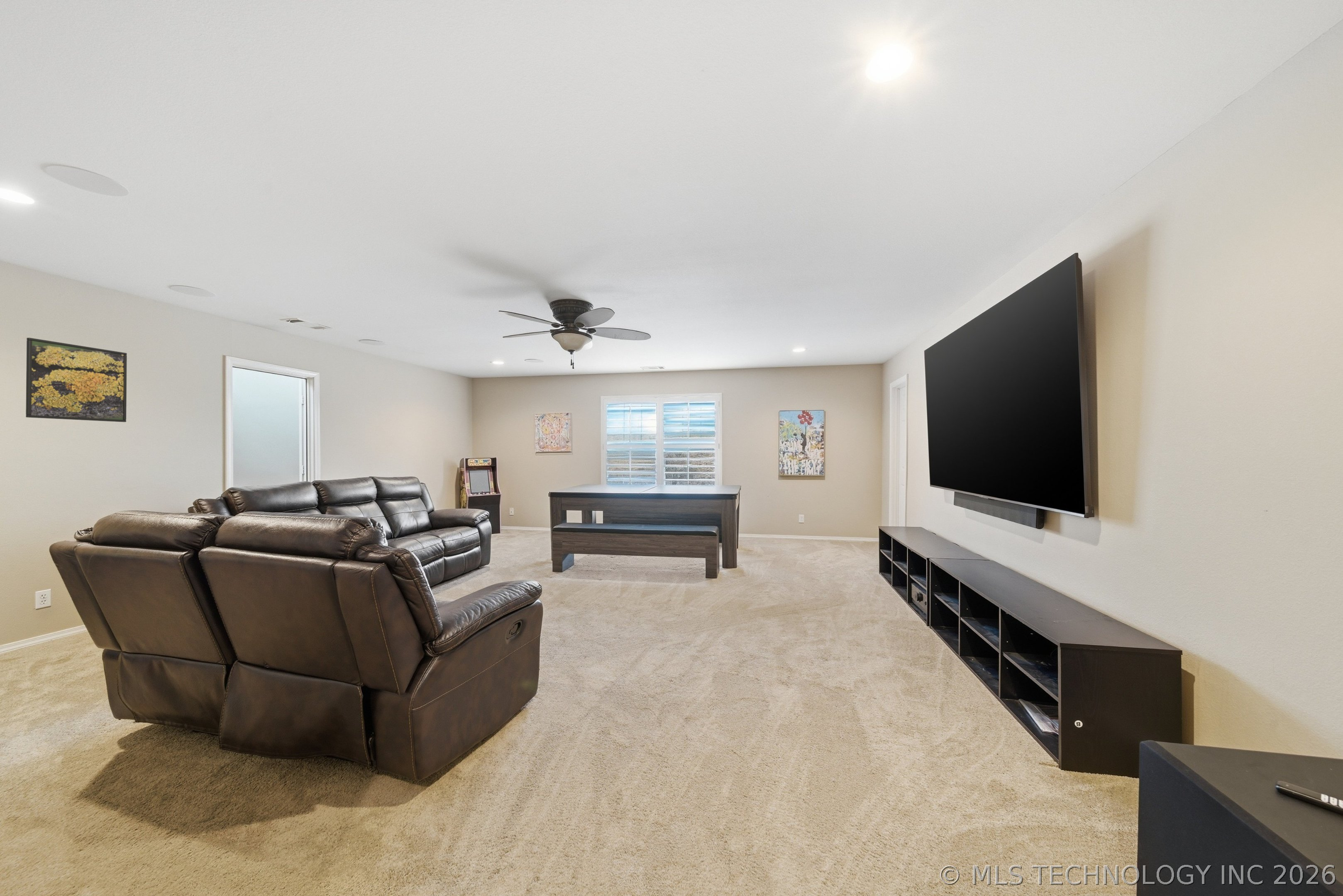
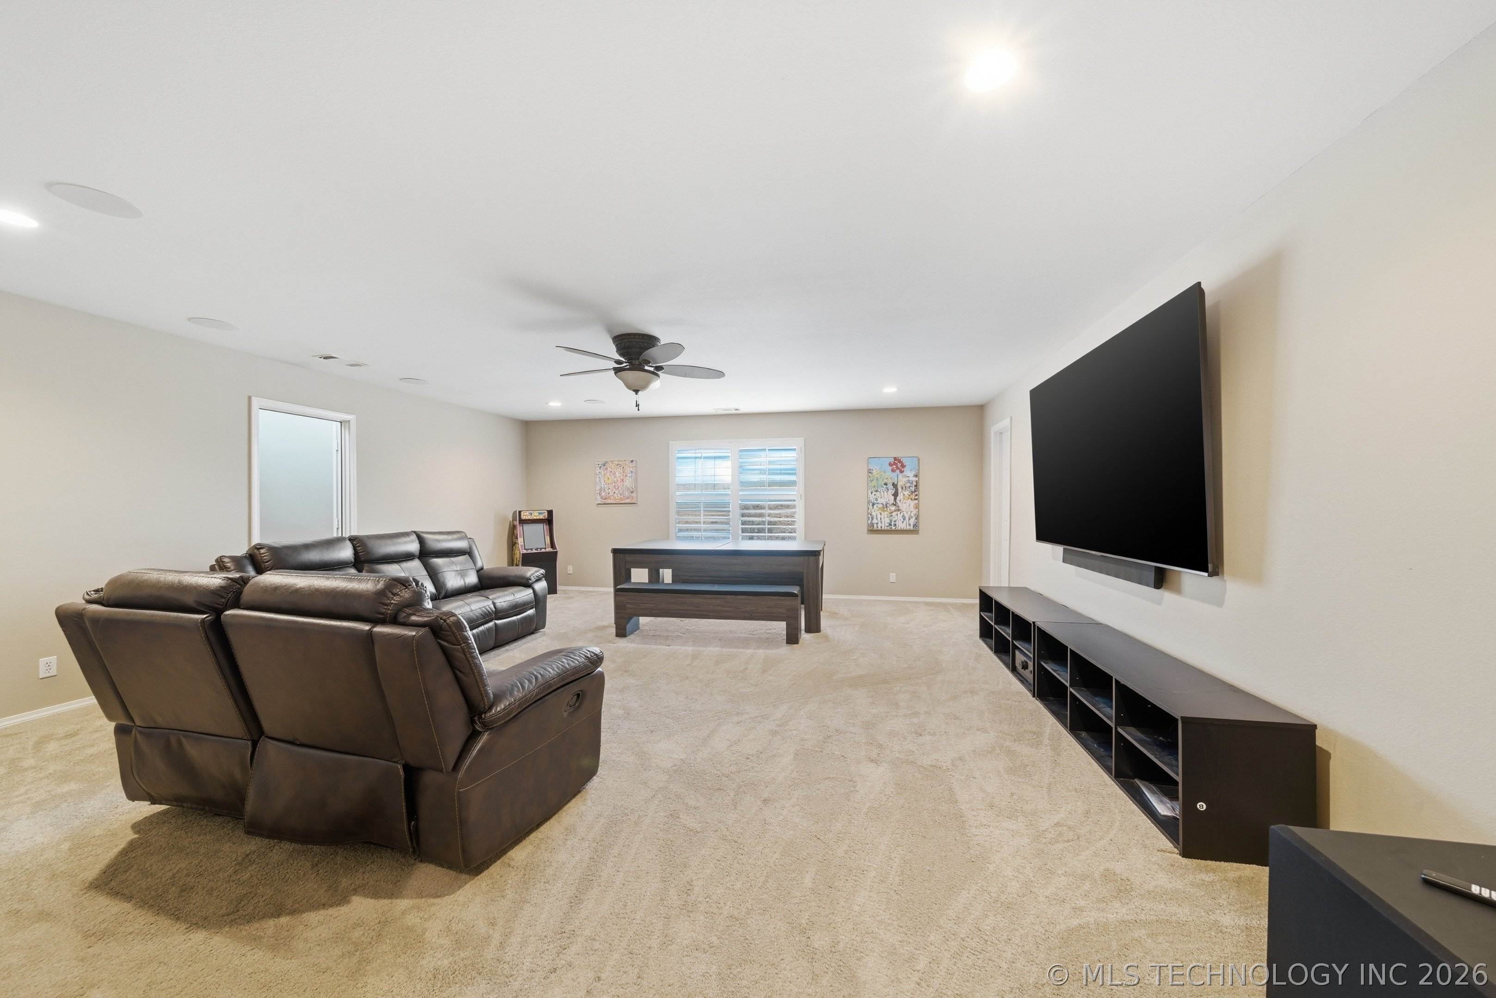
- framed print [25,337,127,422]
